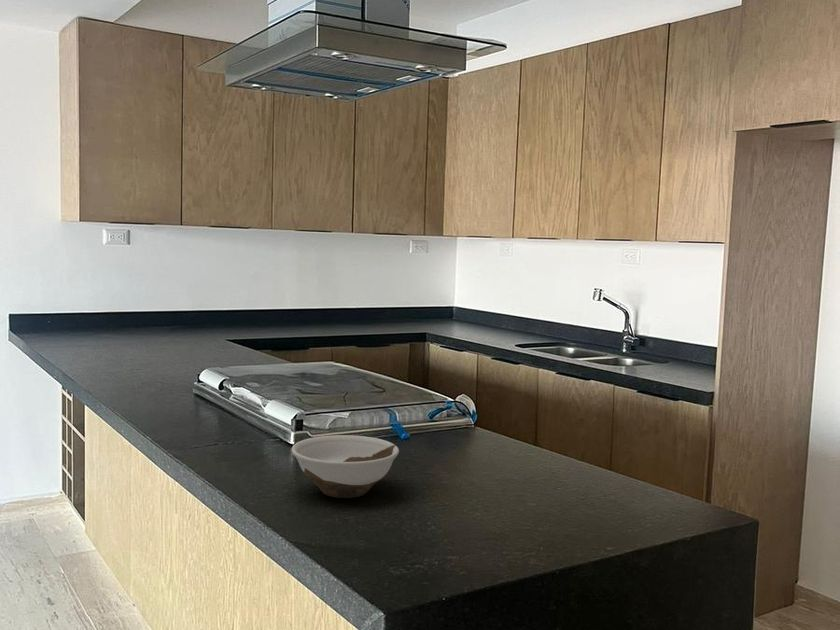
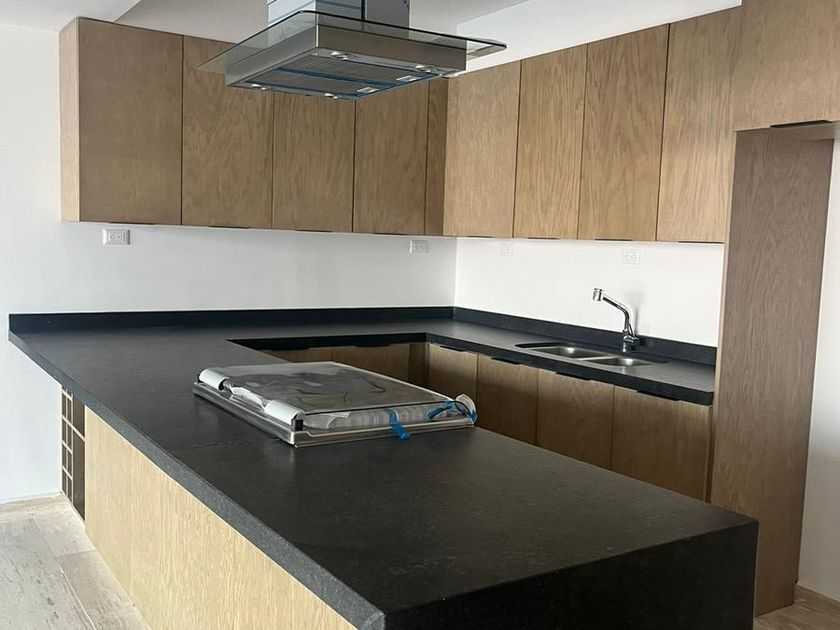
- bowl [291,434,400,499]
